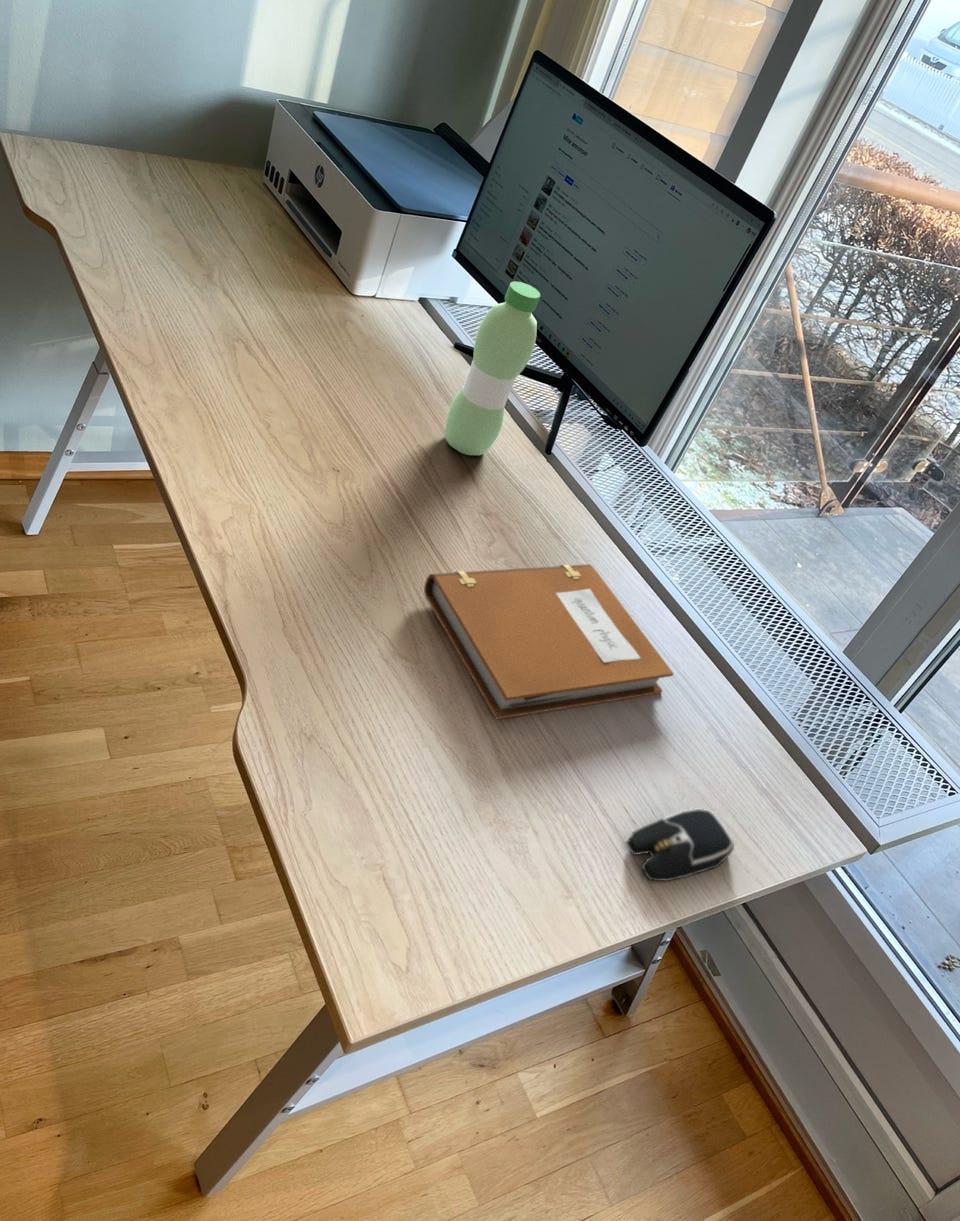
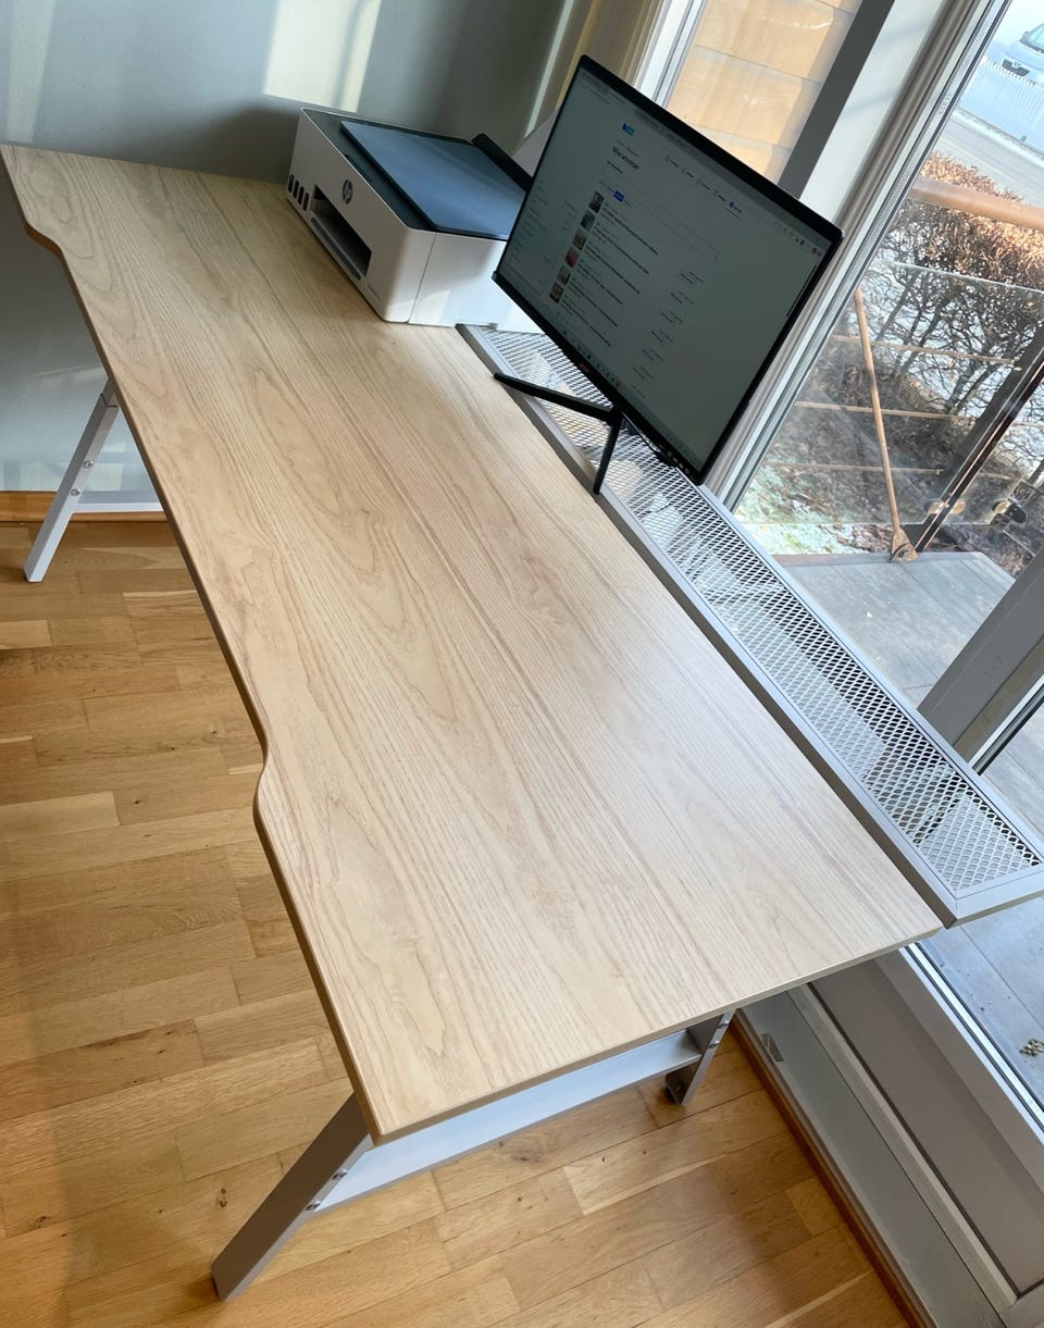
- water bottle [444,280,541,456]
- computer mouse [625,808,735,882]
- notebook [423,563,675,720]
